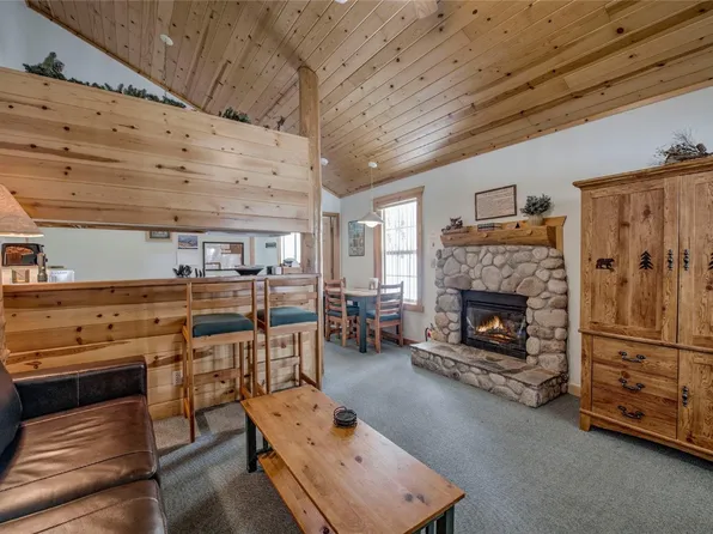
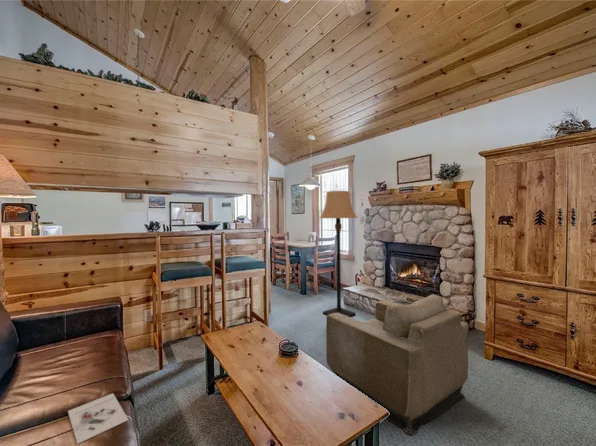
+ armchair [325,293,470,437]
+ architectural model [67,392,130,445]
+ lamp [318,190,359,317]
